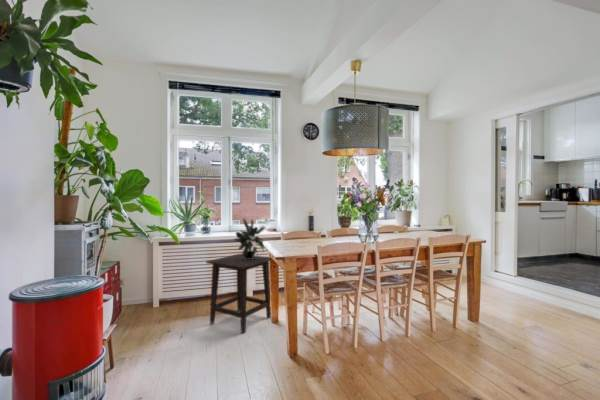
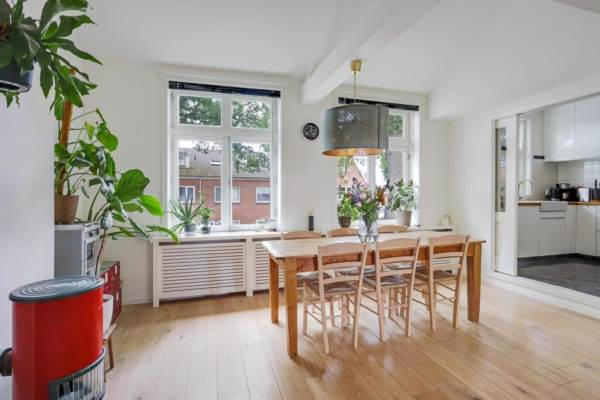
- potted plant [233,217,266,260]
- side table [205,253,273,334]
